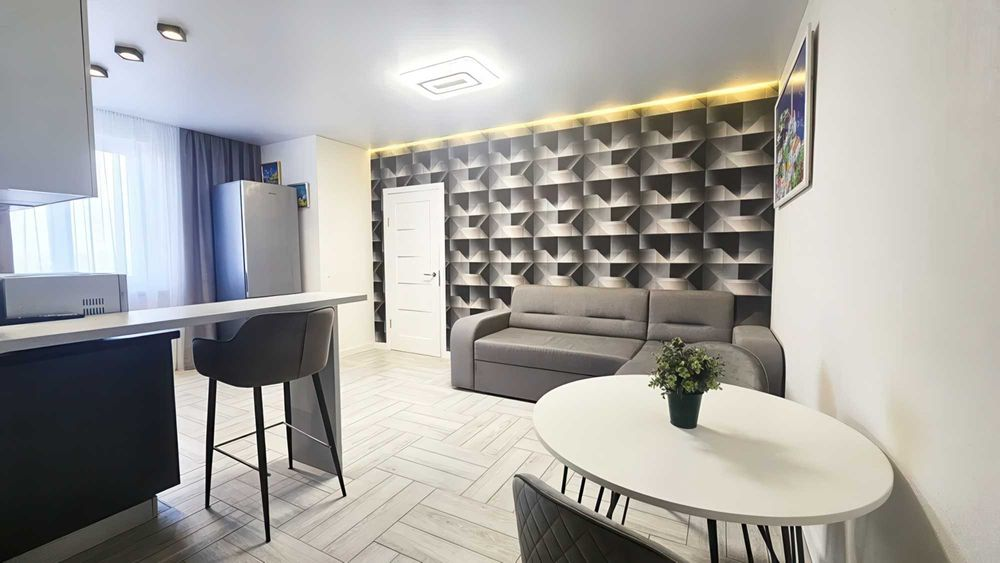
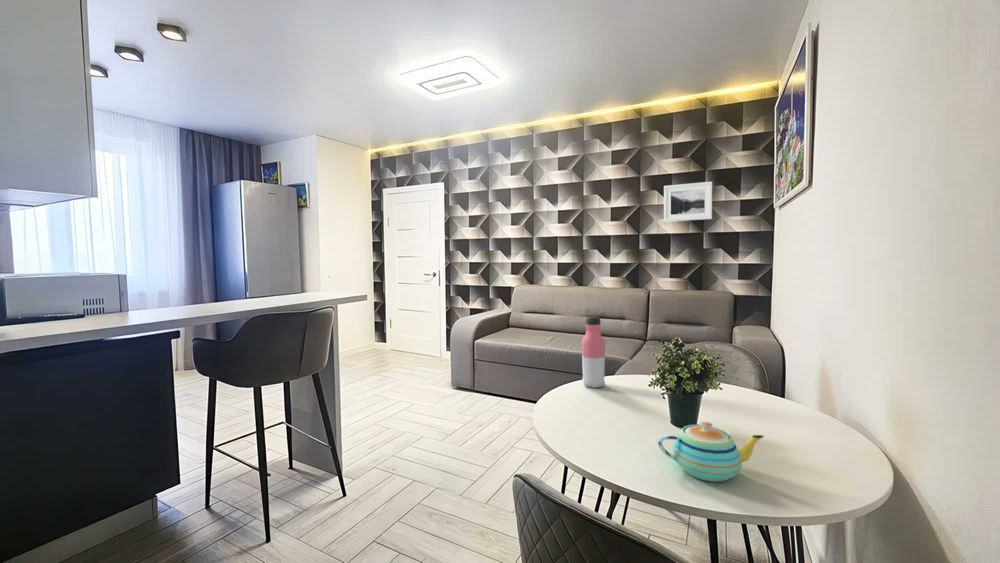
+ water bottle [581,315,606,389]
+ teapot [656,421,765,483]
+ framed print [663,181,713,223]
